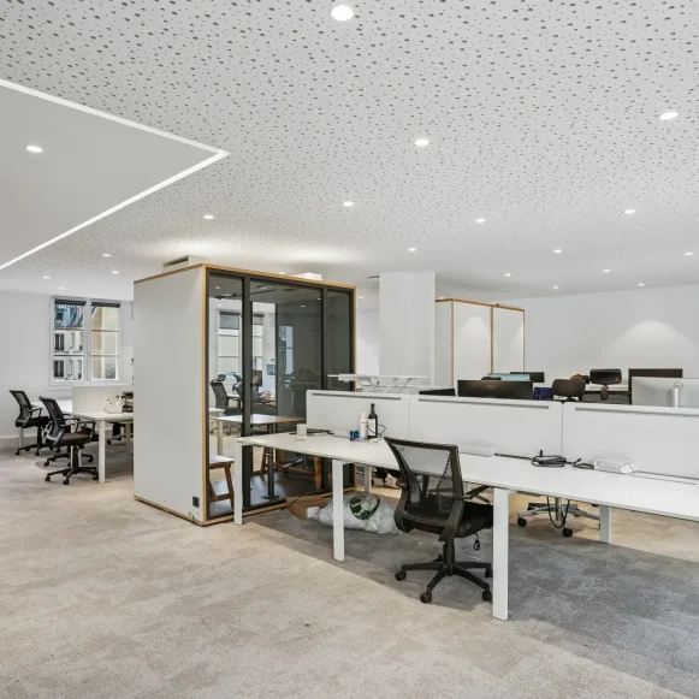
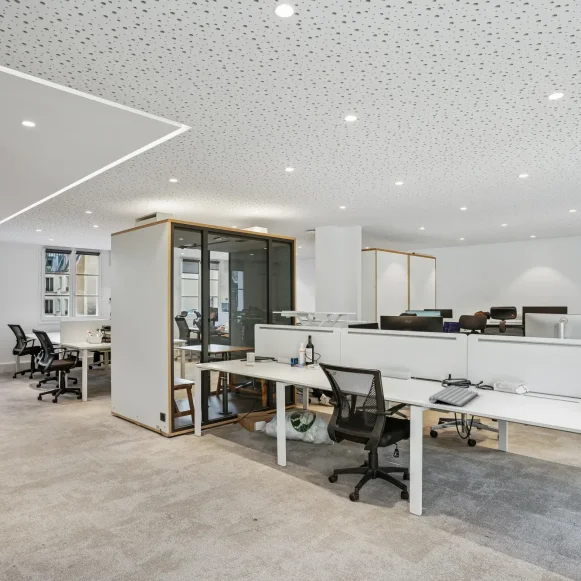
+ computer keyboard [428,384,479,408]
